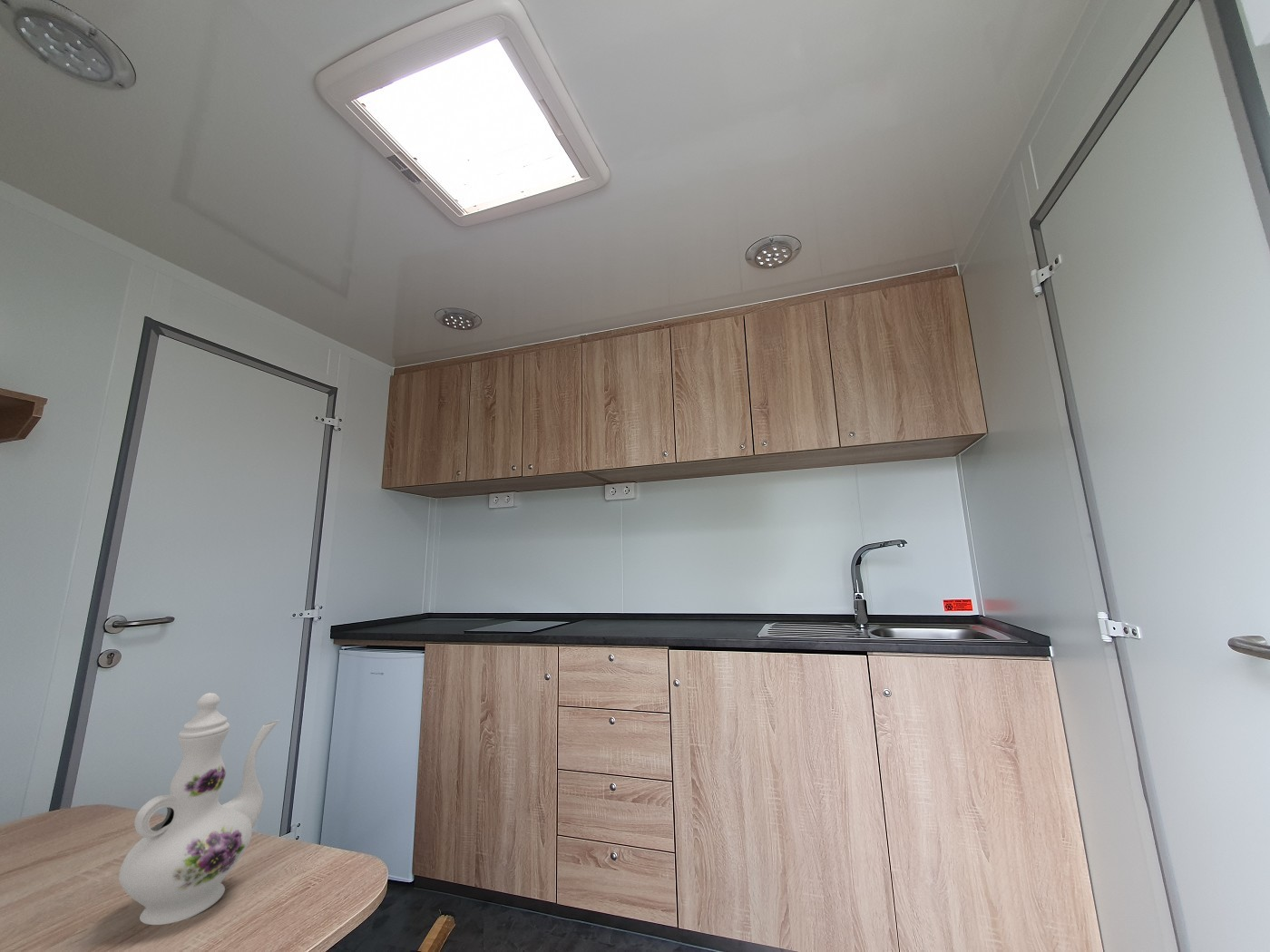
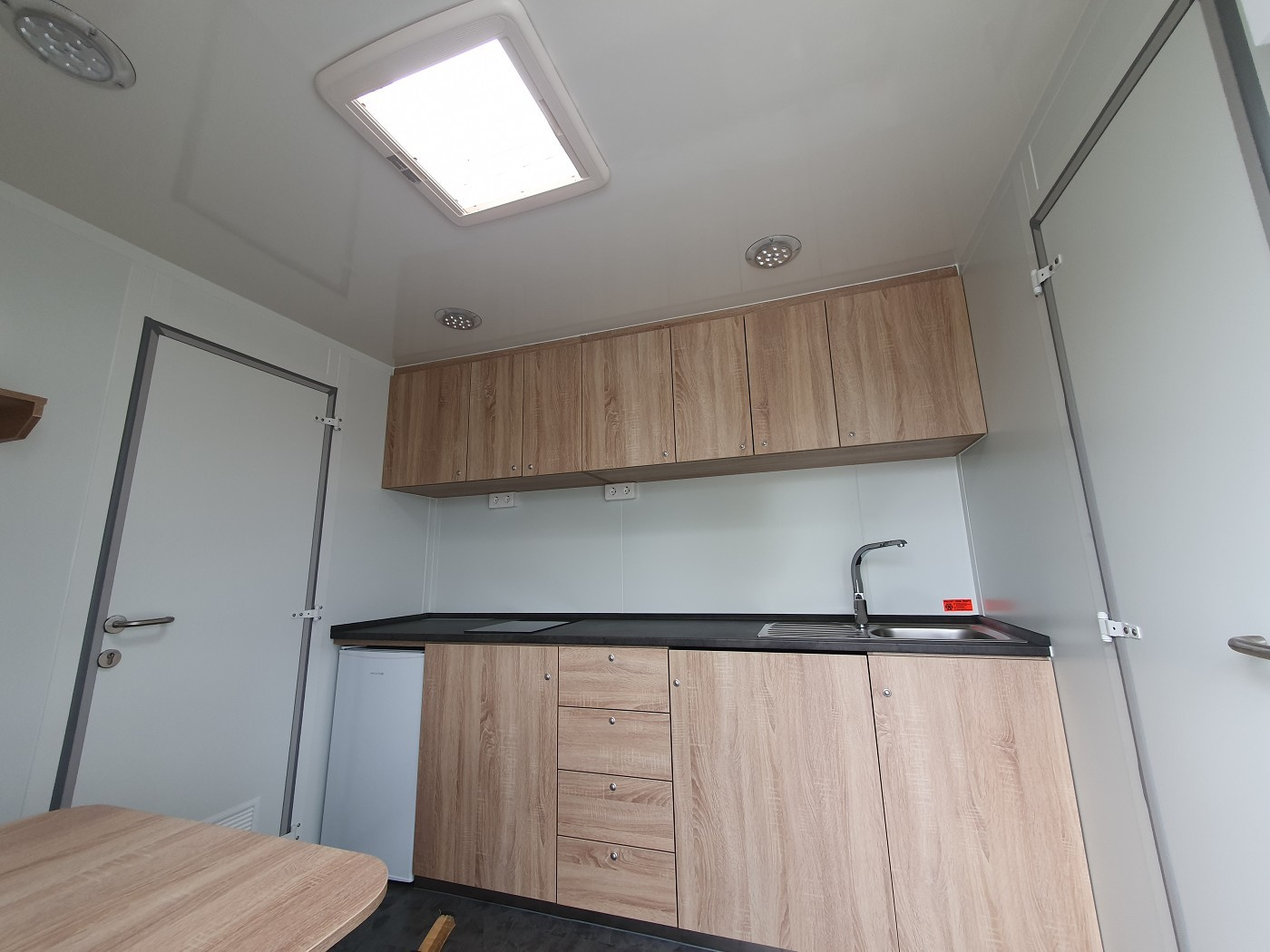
- chinaware [118,692,280,926]
